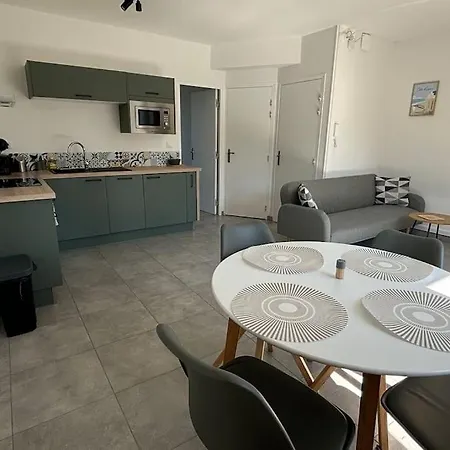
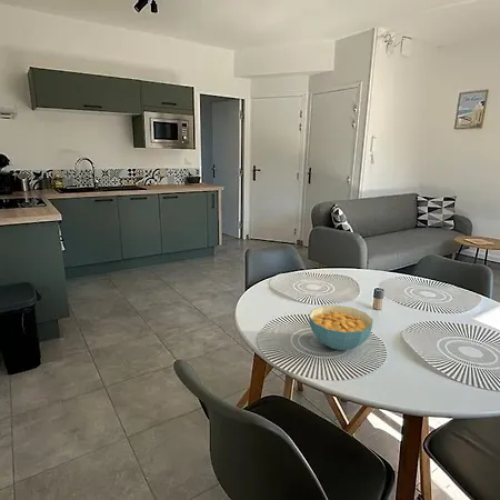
+ cereal bowl [308,304,373,351]
